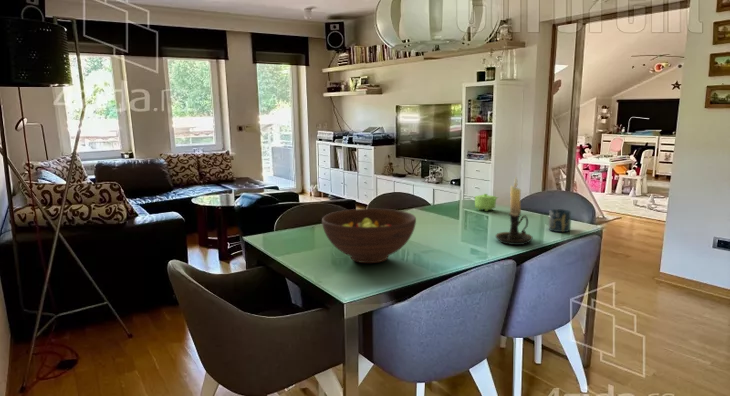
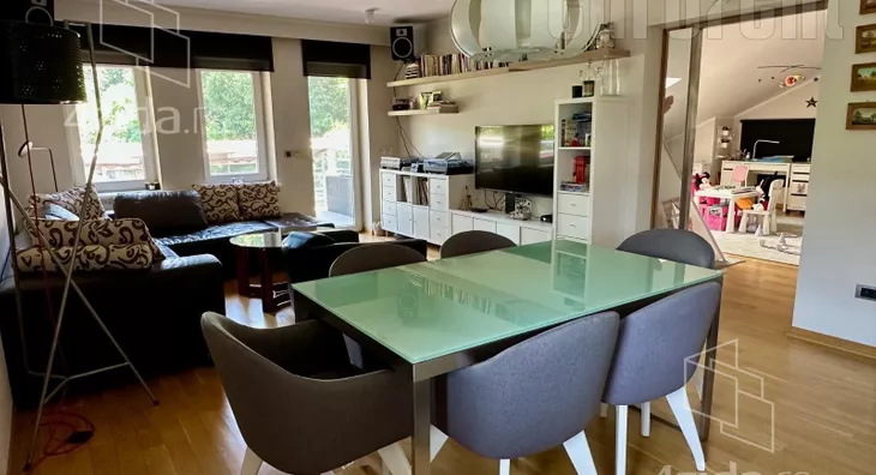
- teapot [474,193,499,212]
- cup [548,208,572,233]
- fruit bowl [321,208,417,264]
- candle holder [495,176,533,246]
